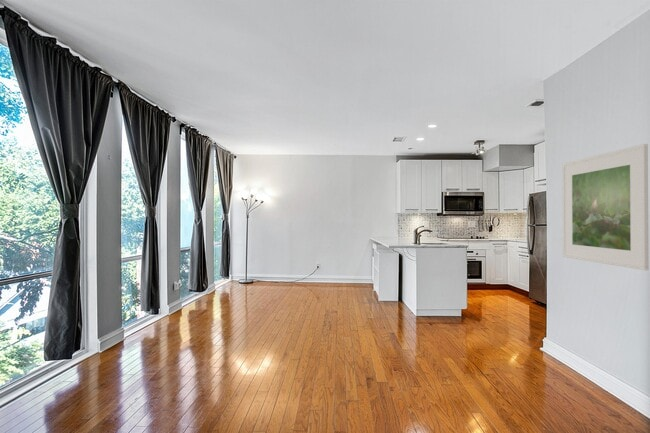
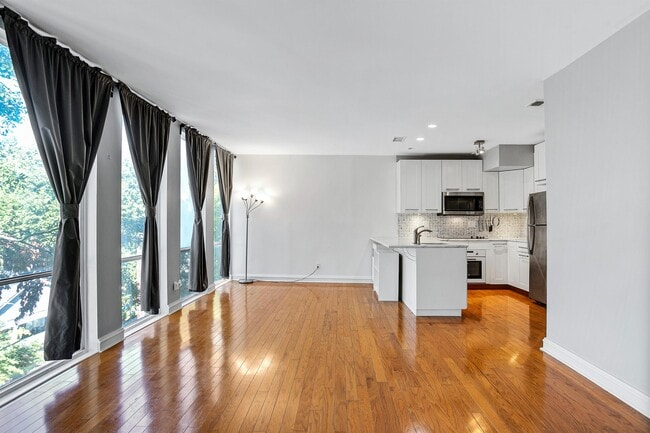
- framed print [562,143,650,271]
